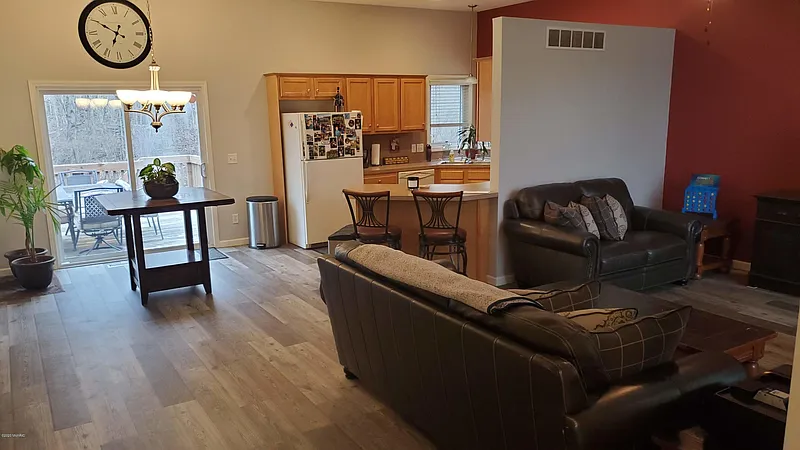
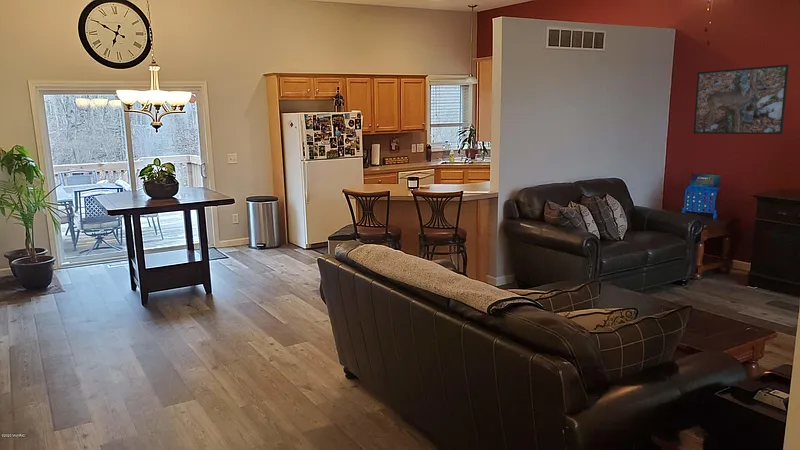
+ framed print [692,63,790,135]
